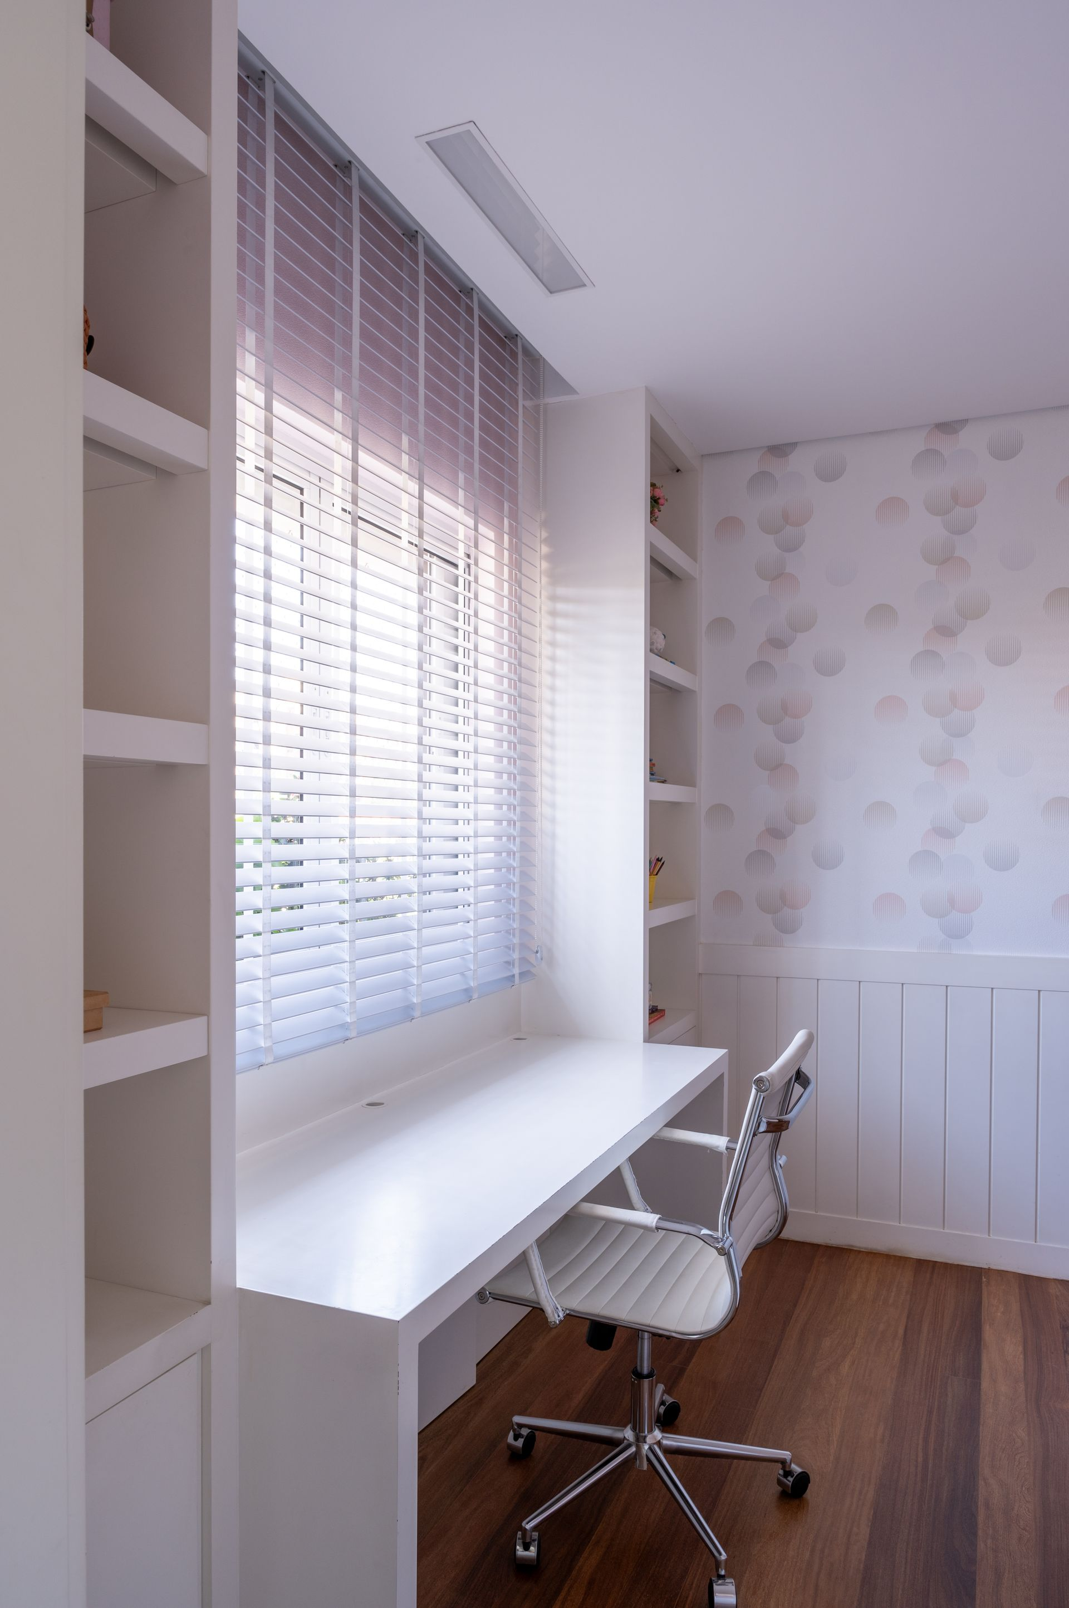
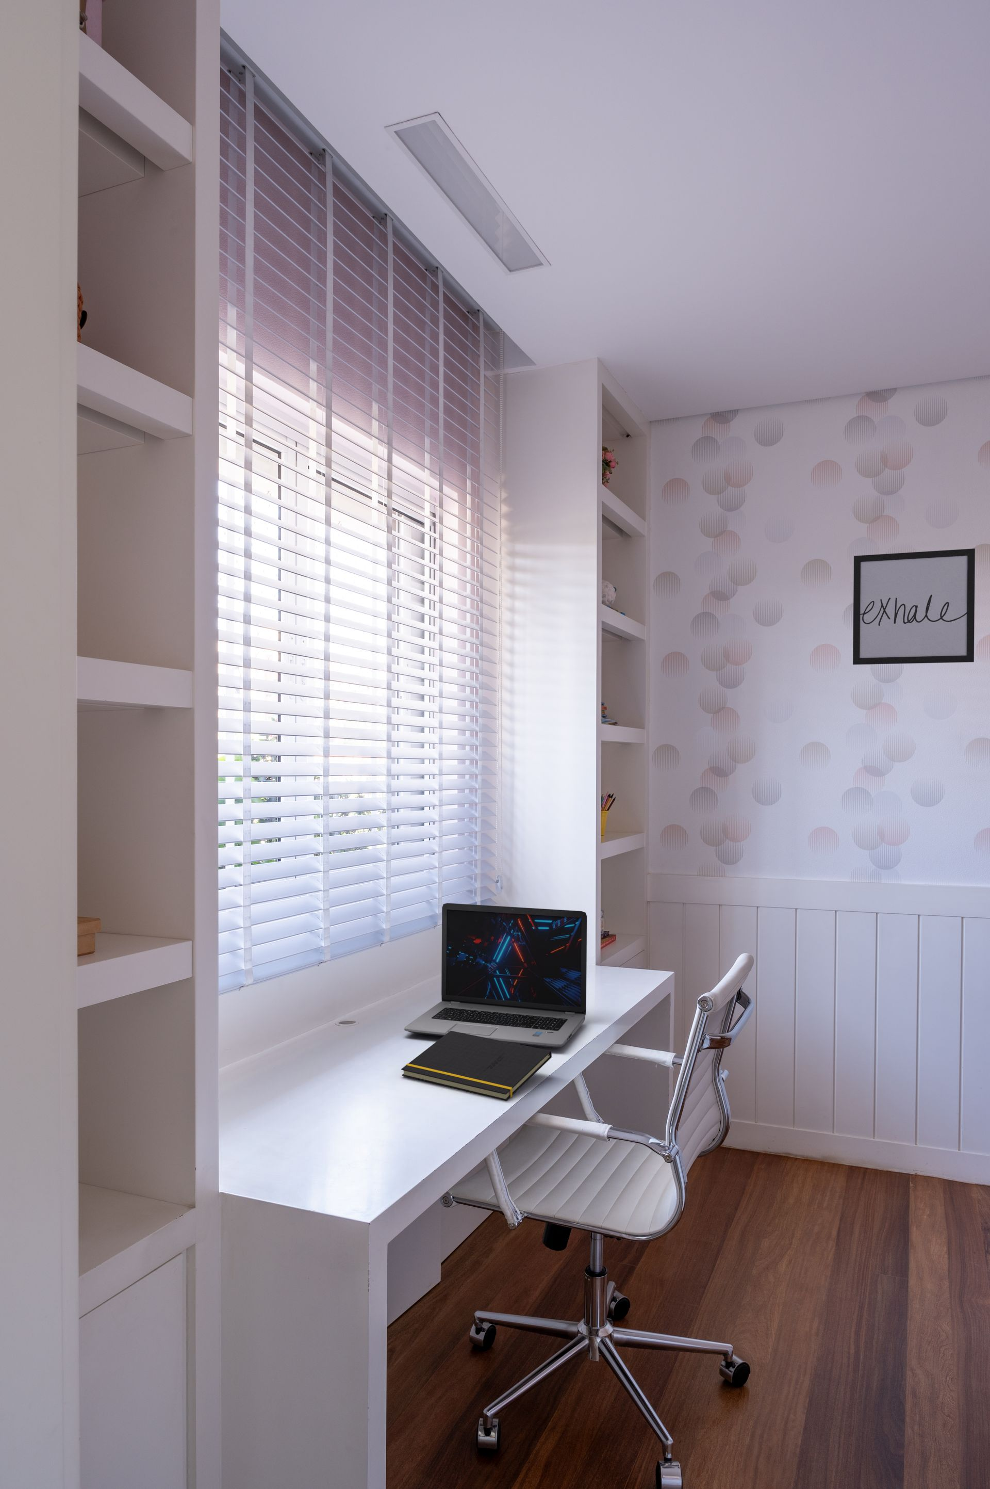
+ notepad [401,1031,552,1101]
+ wall art [852,548,976,665]
+ laptop [403,902,588,1048]
